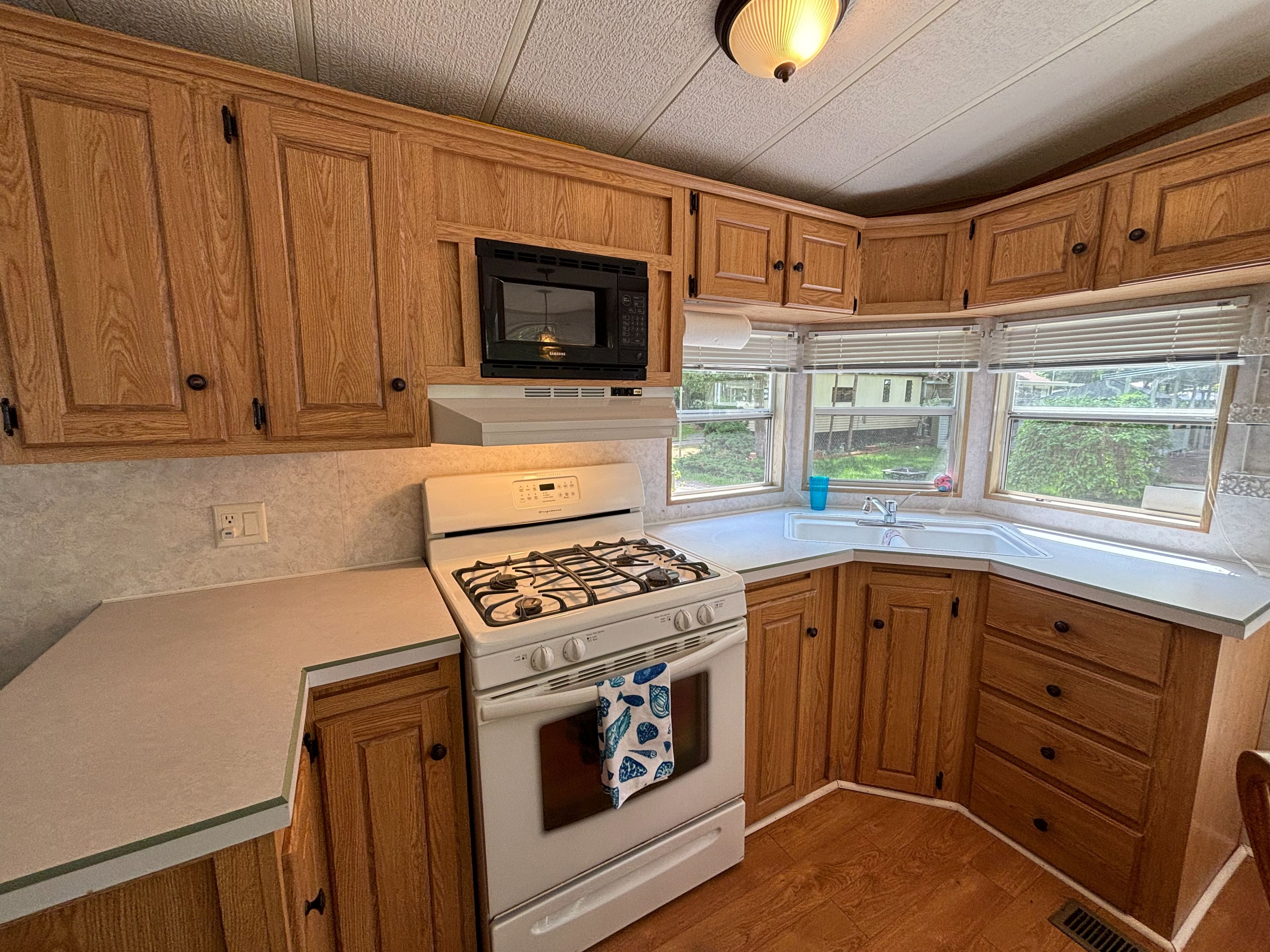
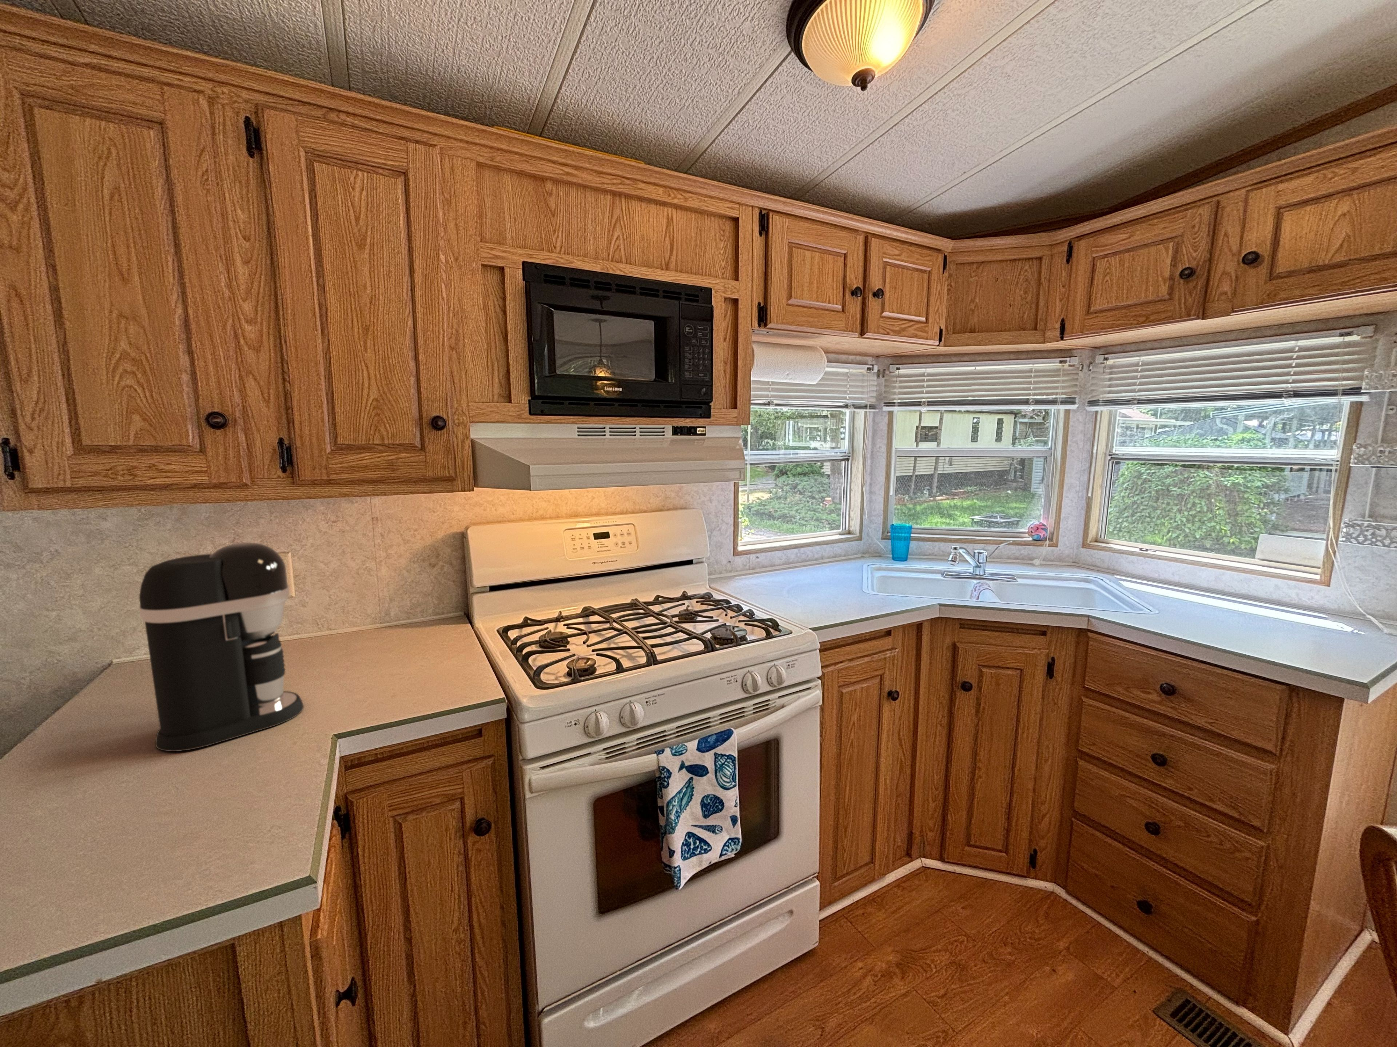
+ coffee maker [139,542,304,752]
